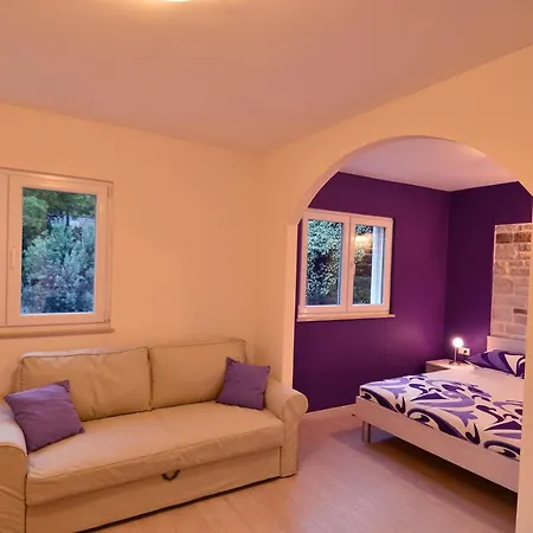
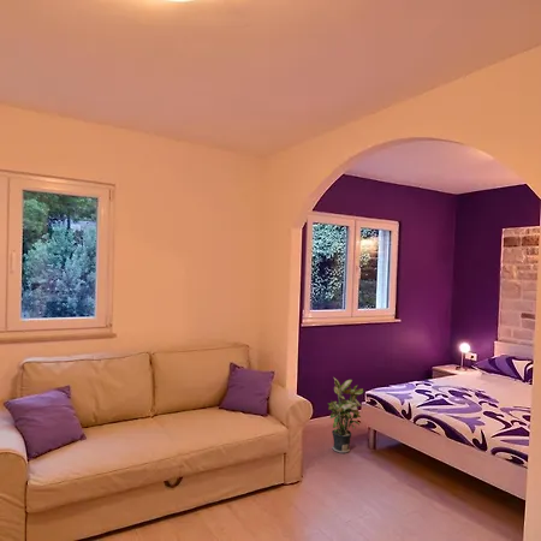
+ potted plant [327,376,365,454]
